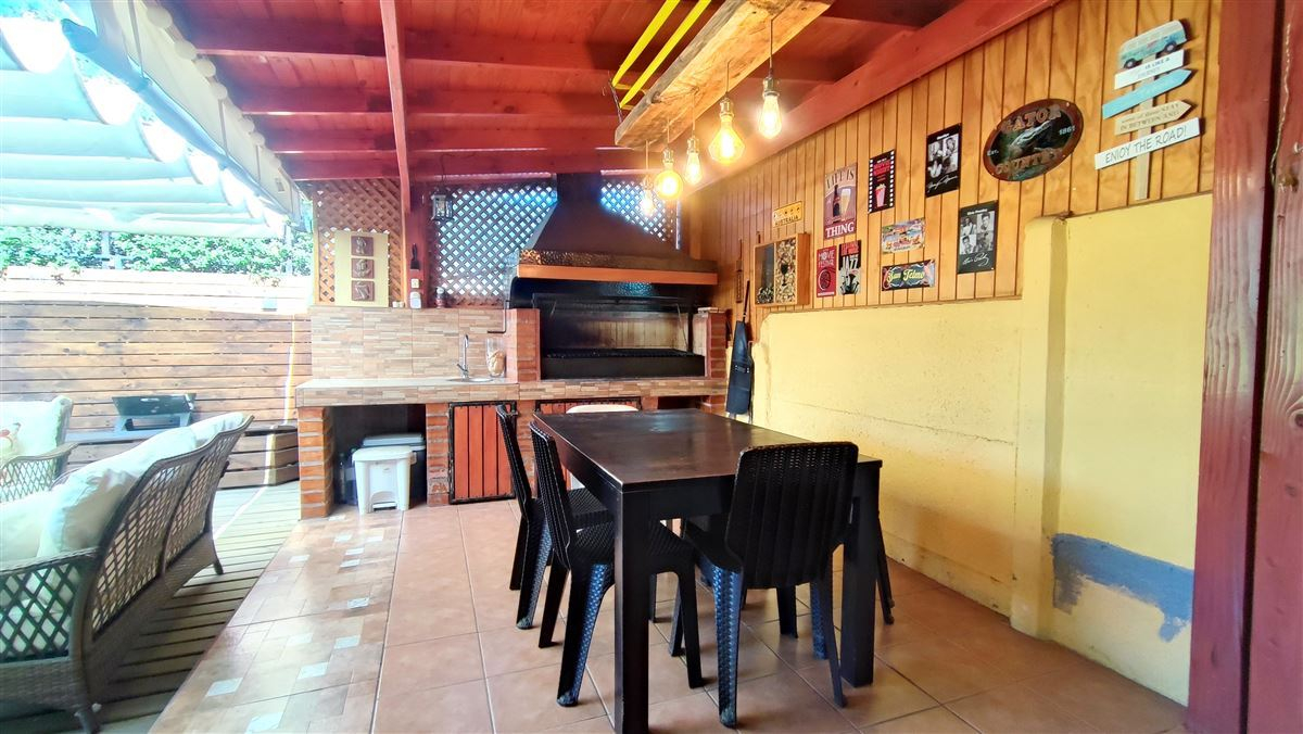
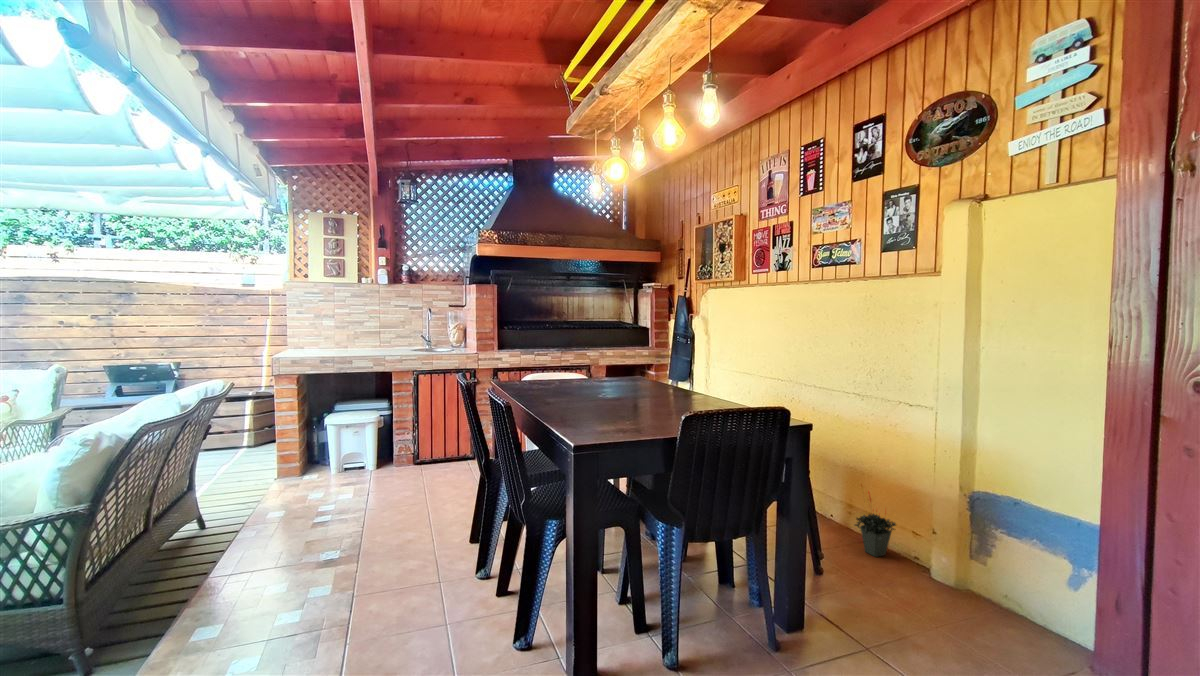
+ potted plant [853,483,897,558]
